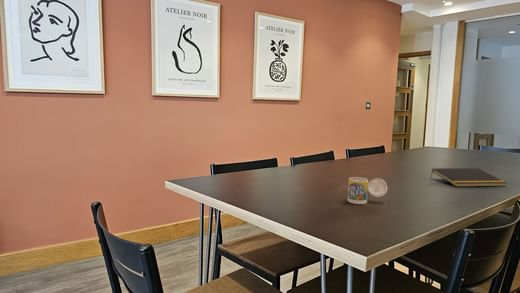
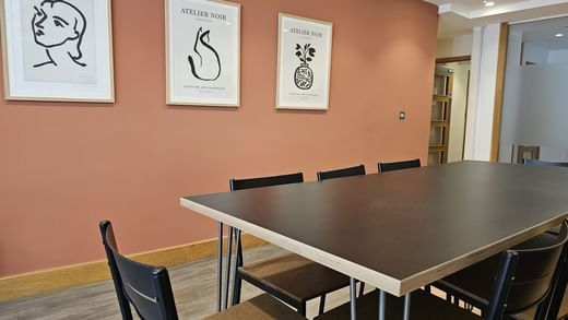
- cup [347,176,388,205]
- notepad [429,167,507,188]
